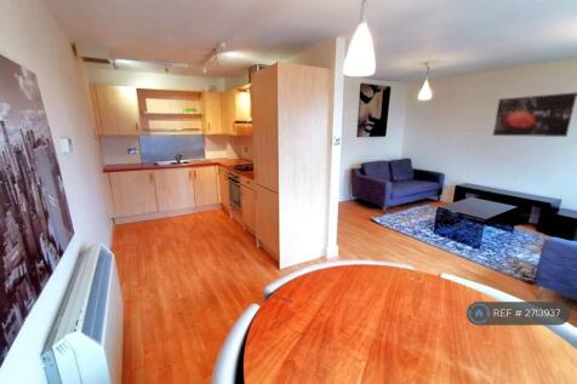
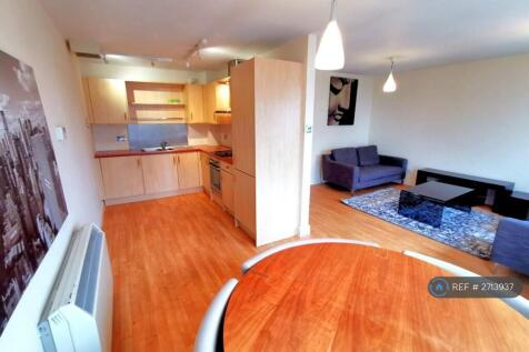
- wall art [492,91,577,138]
